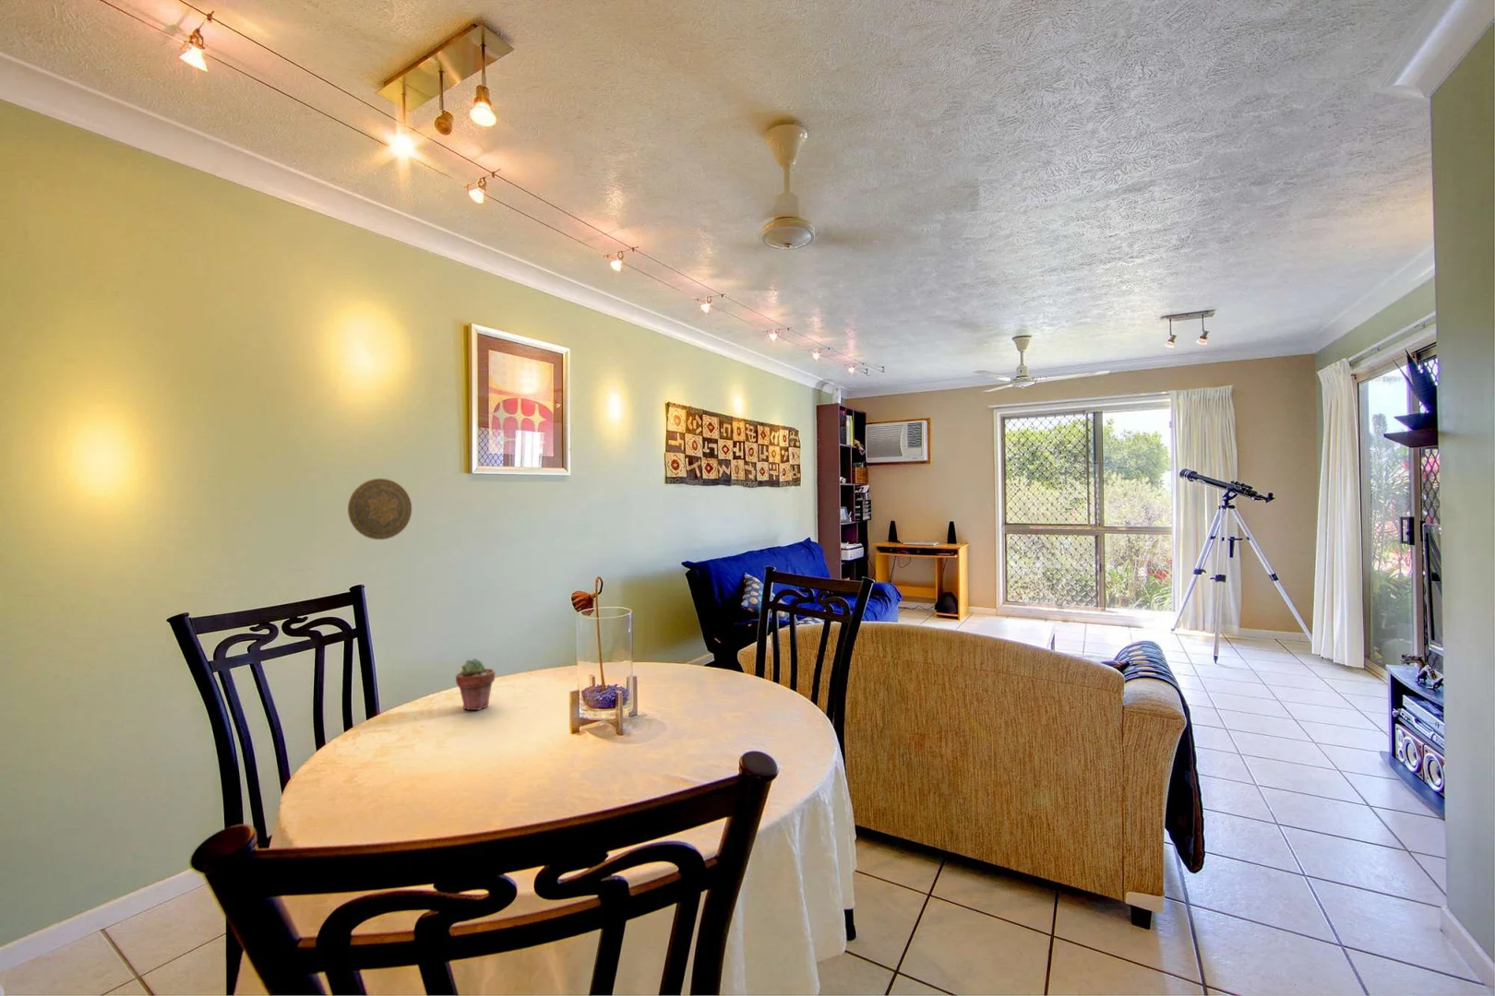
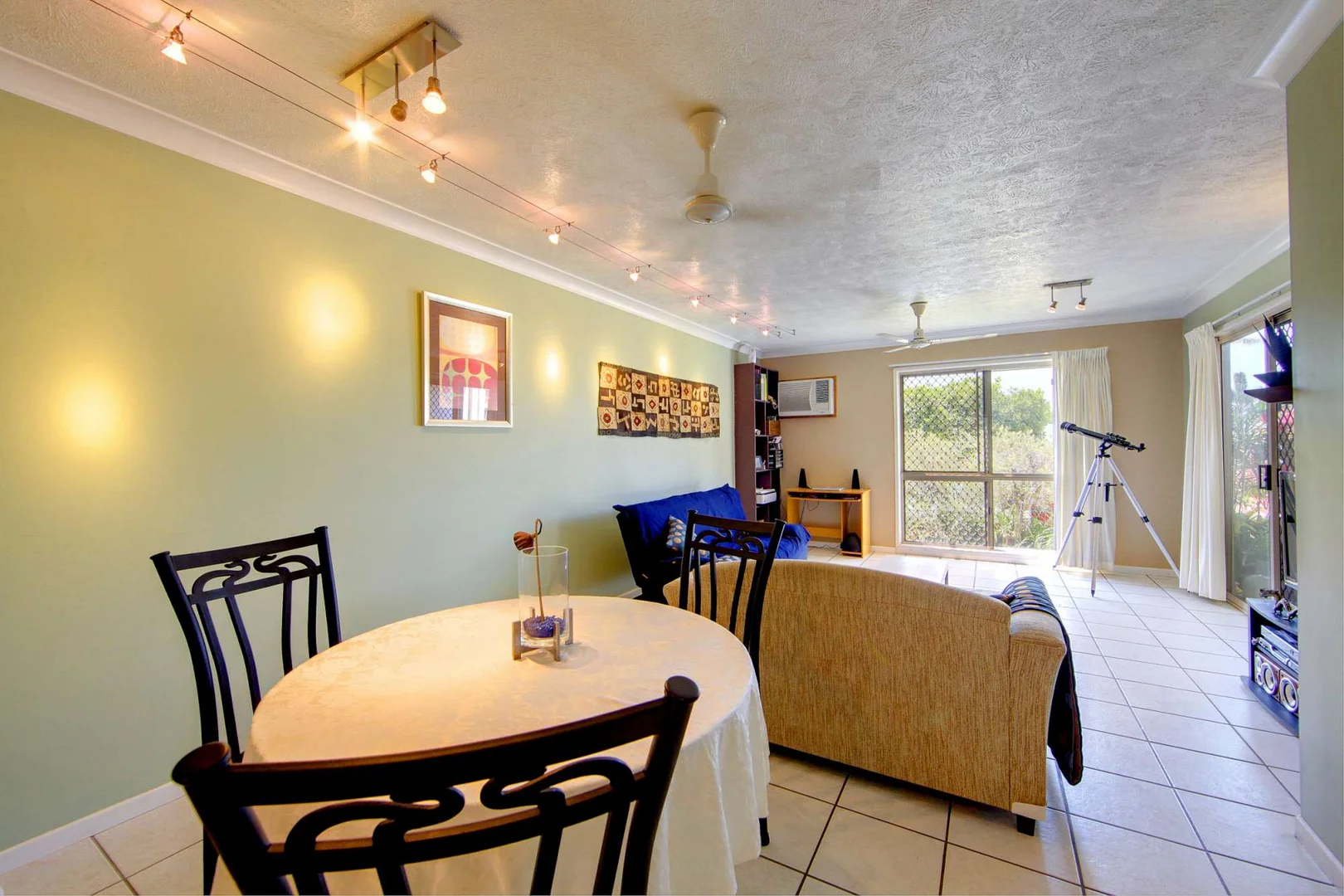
- decorative plate [347,478,413,540]
- potted succulent [455,658,496,711]
